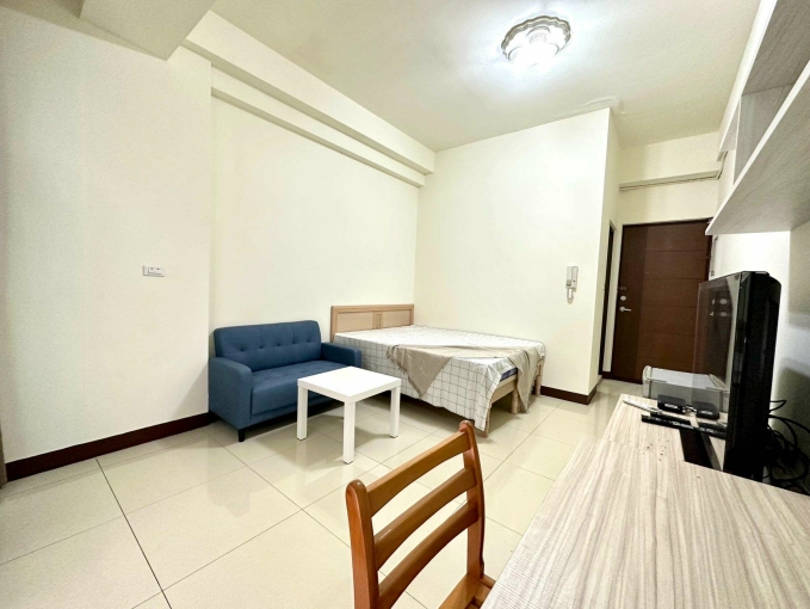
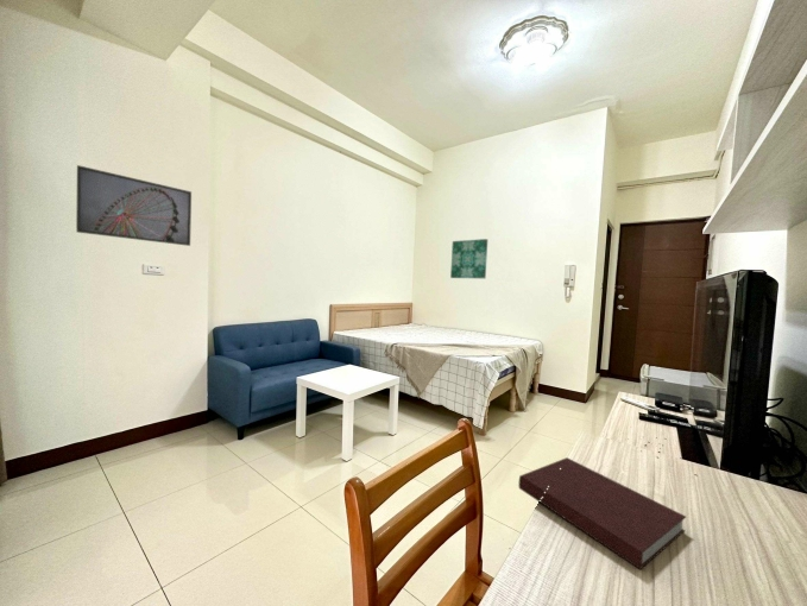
+ notebook [517,456,687,570]
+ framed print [75,164,193,247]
+ wall art [449,238,488,279]
